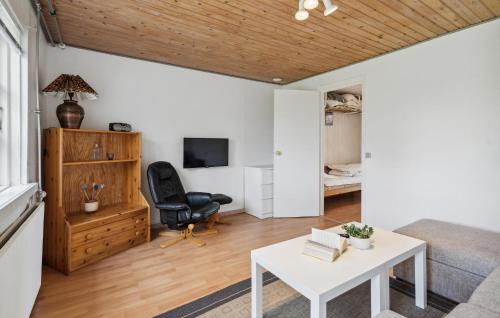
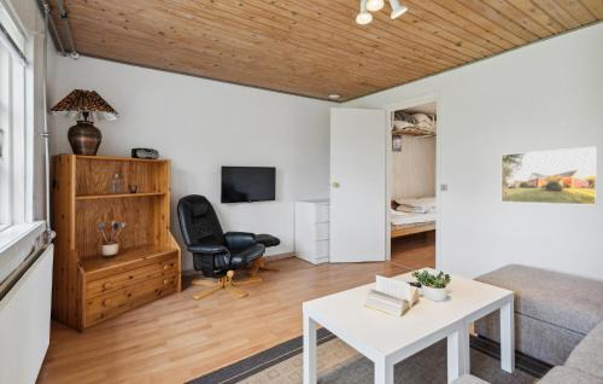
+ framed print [500,145,598,206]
